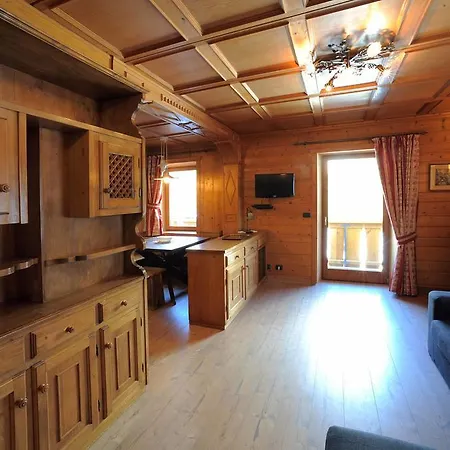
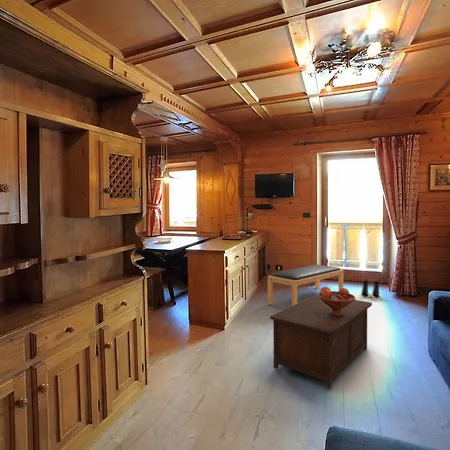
+ cabinet [269,294,373,390]
+ boots [361,279,380,298]
+ bench [267,264,344,306]
+ fruit bowl [317,285,357,316]
